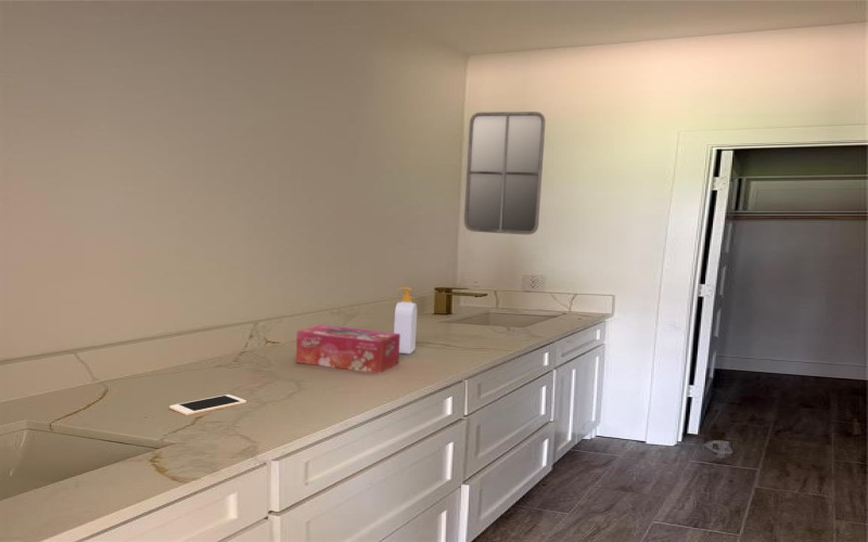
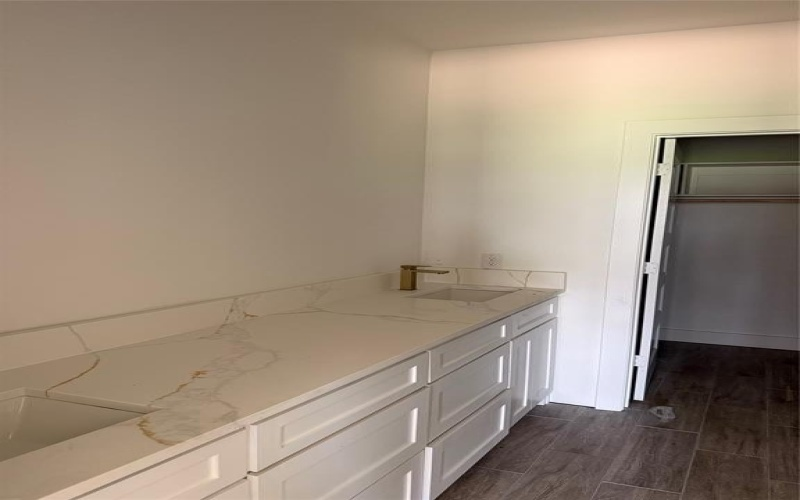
- soap bottle [393,286,418,356]
- tissue box [295,324,400,374]
- home mirror [463,111,547,235]
- cell phone [168,393,247,416]
